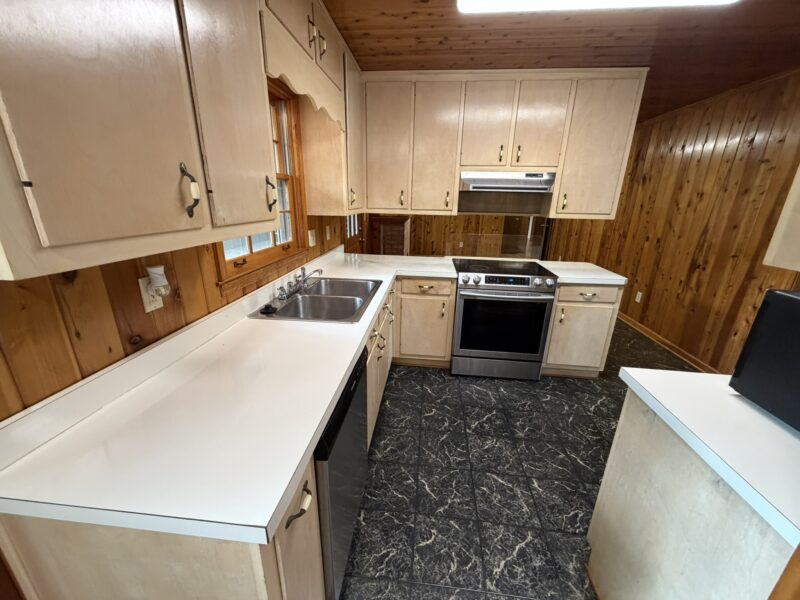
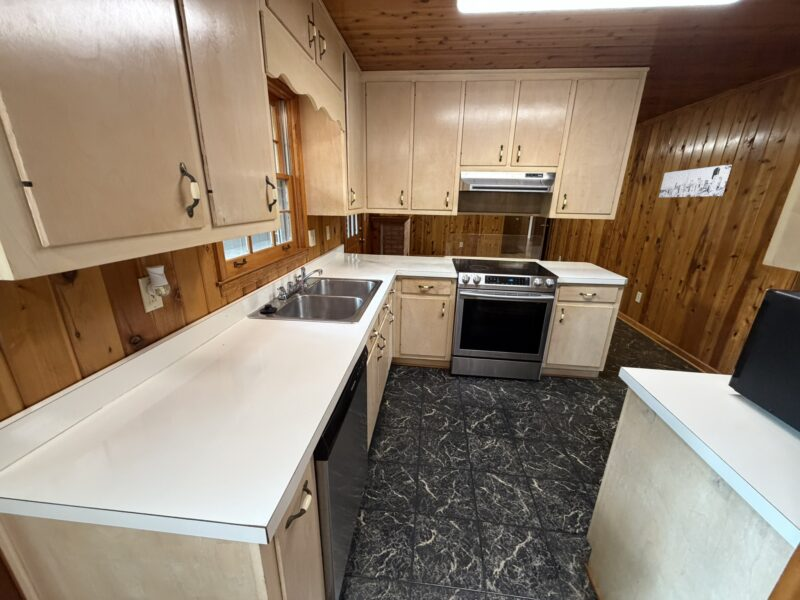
+ wall art [658,164,733,199]
